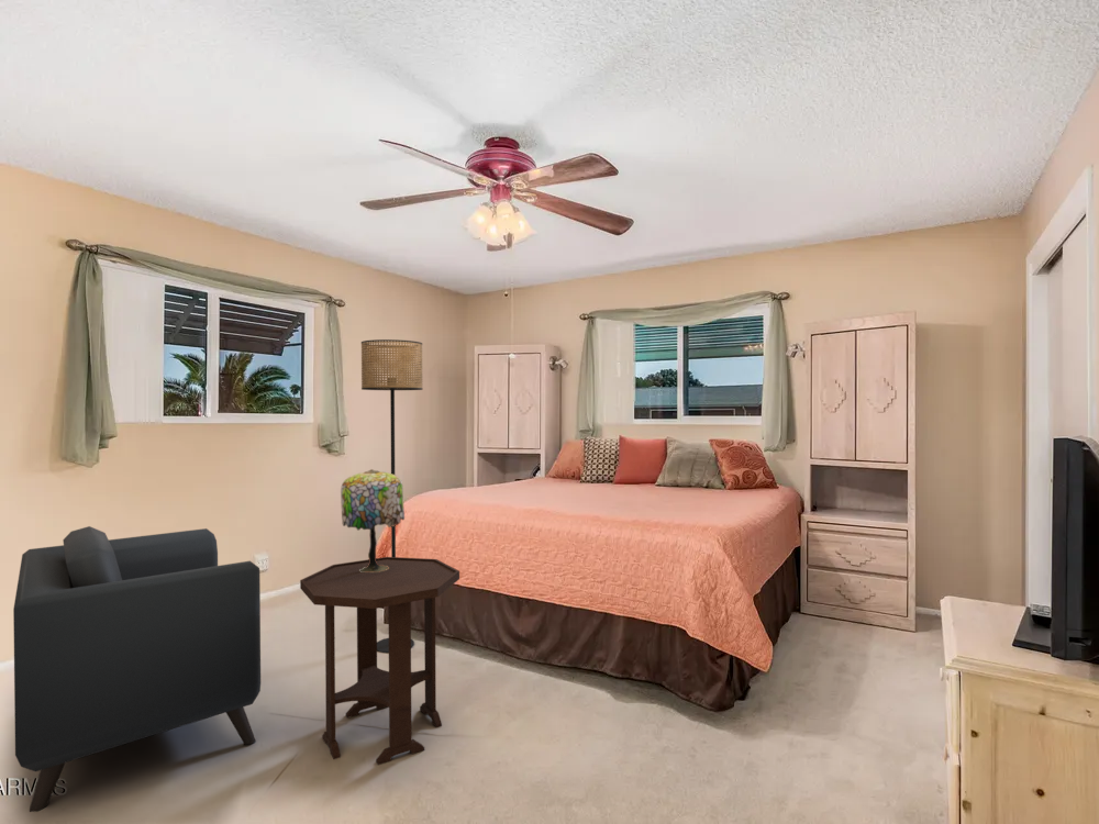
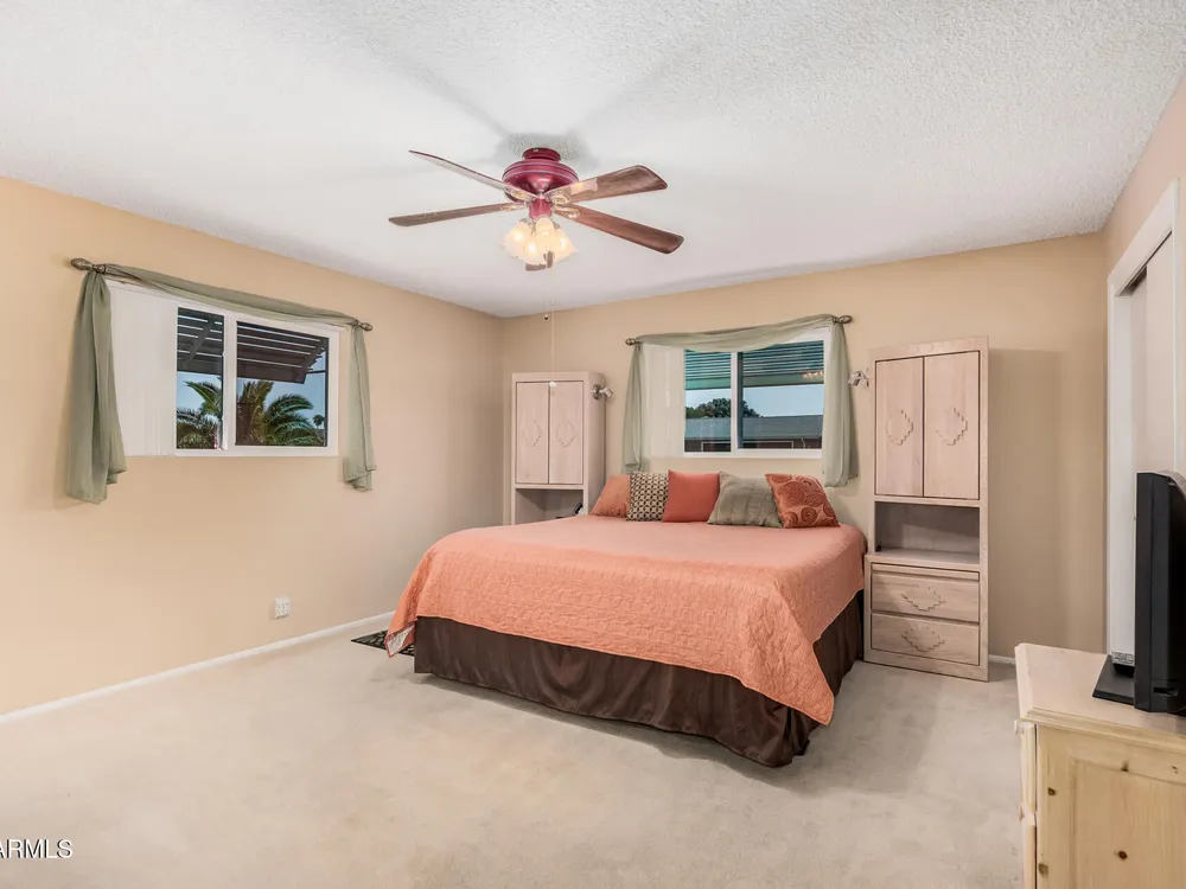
- table lamp [340,468,406,572]
- side table [299,556,460,766]
- floor lamp [360,338,424,655]
- armchair [12,525,262,813]
